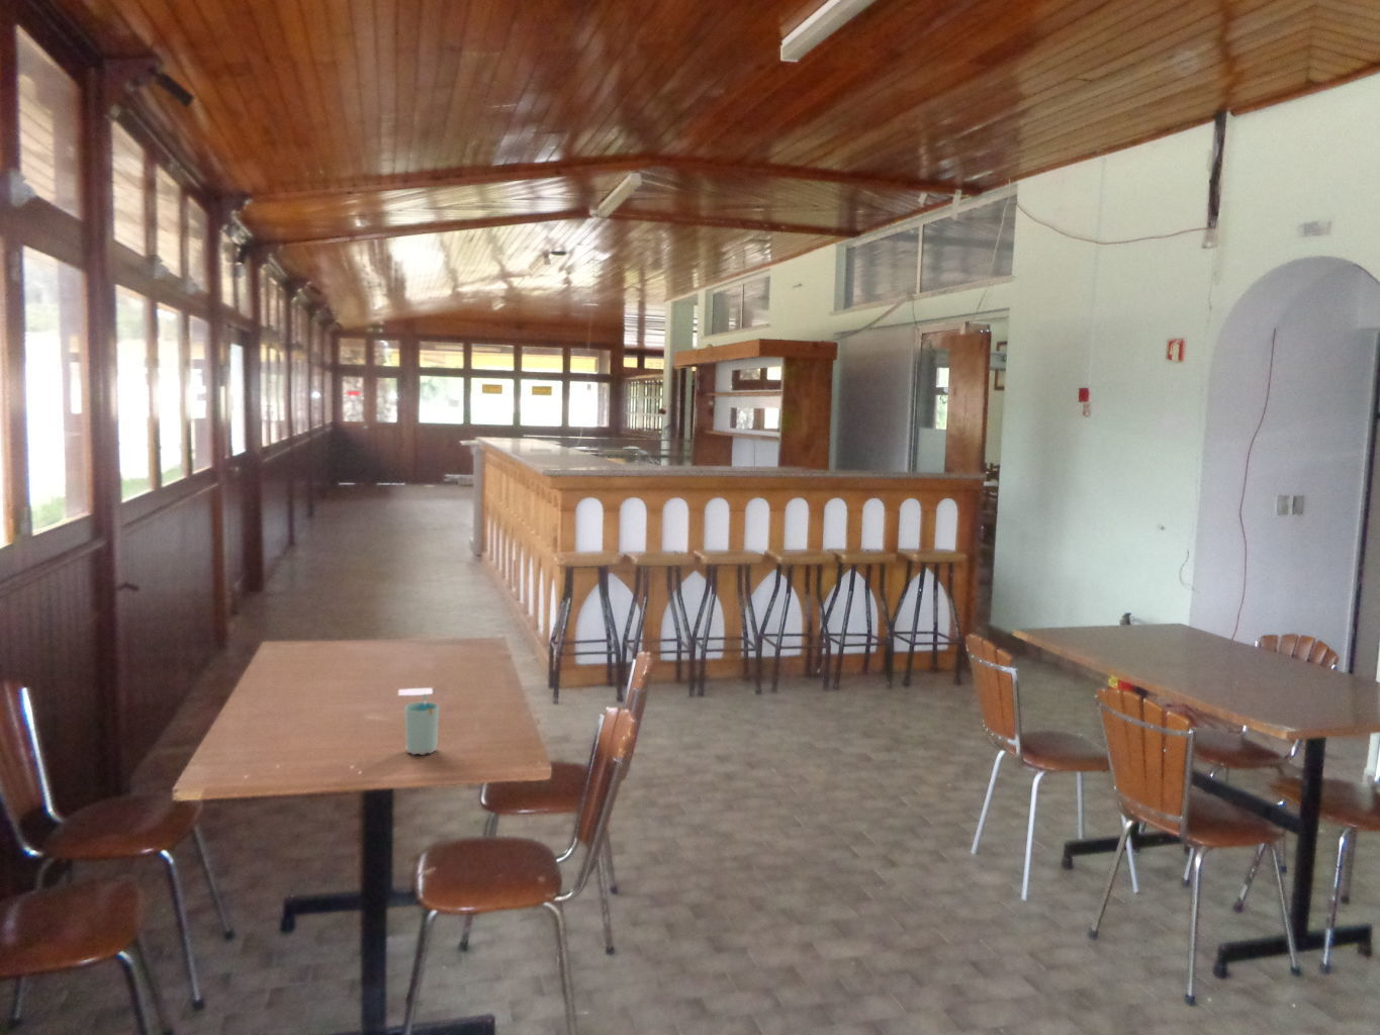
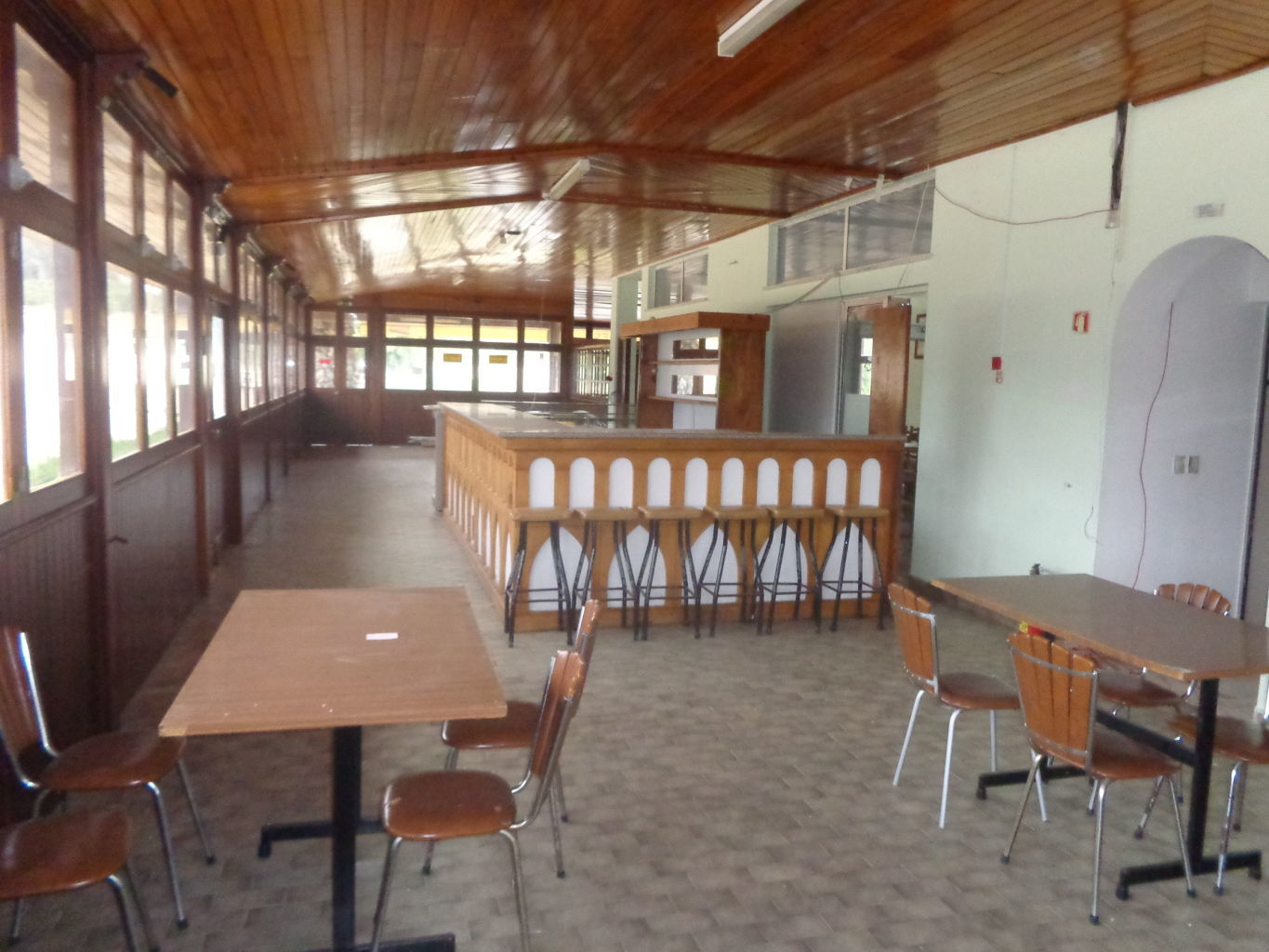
- cup [403,693,439,756]
